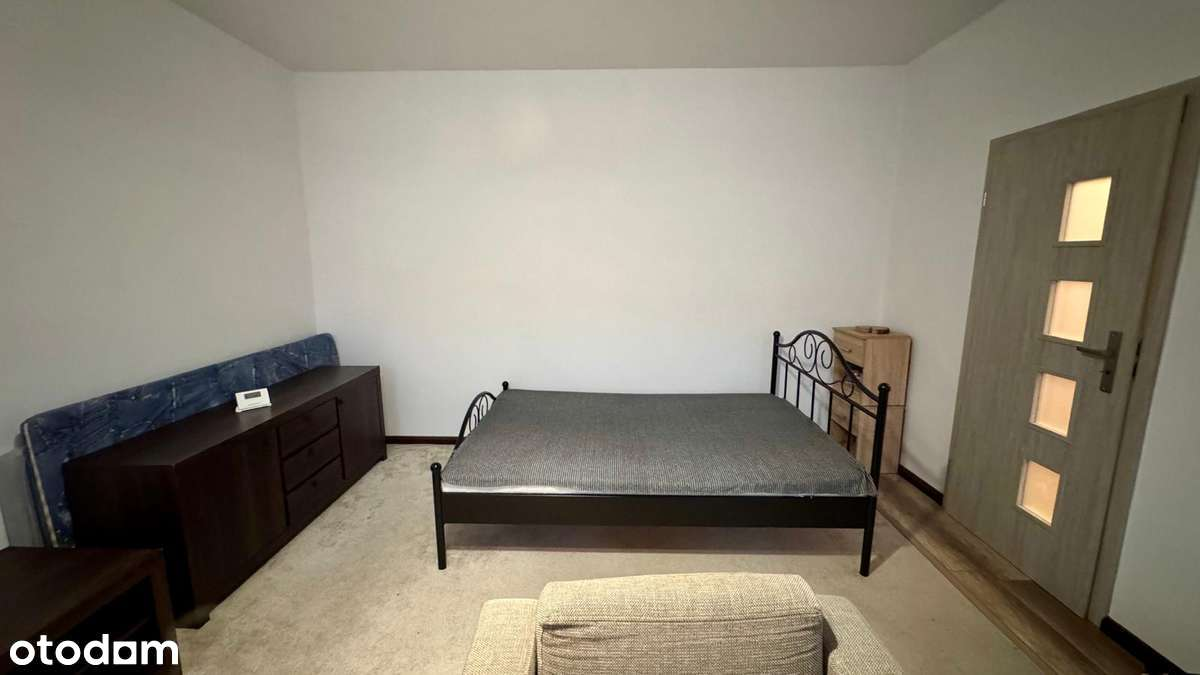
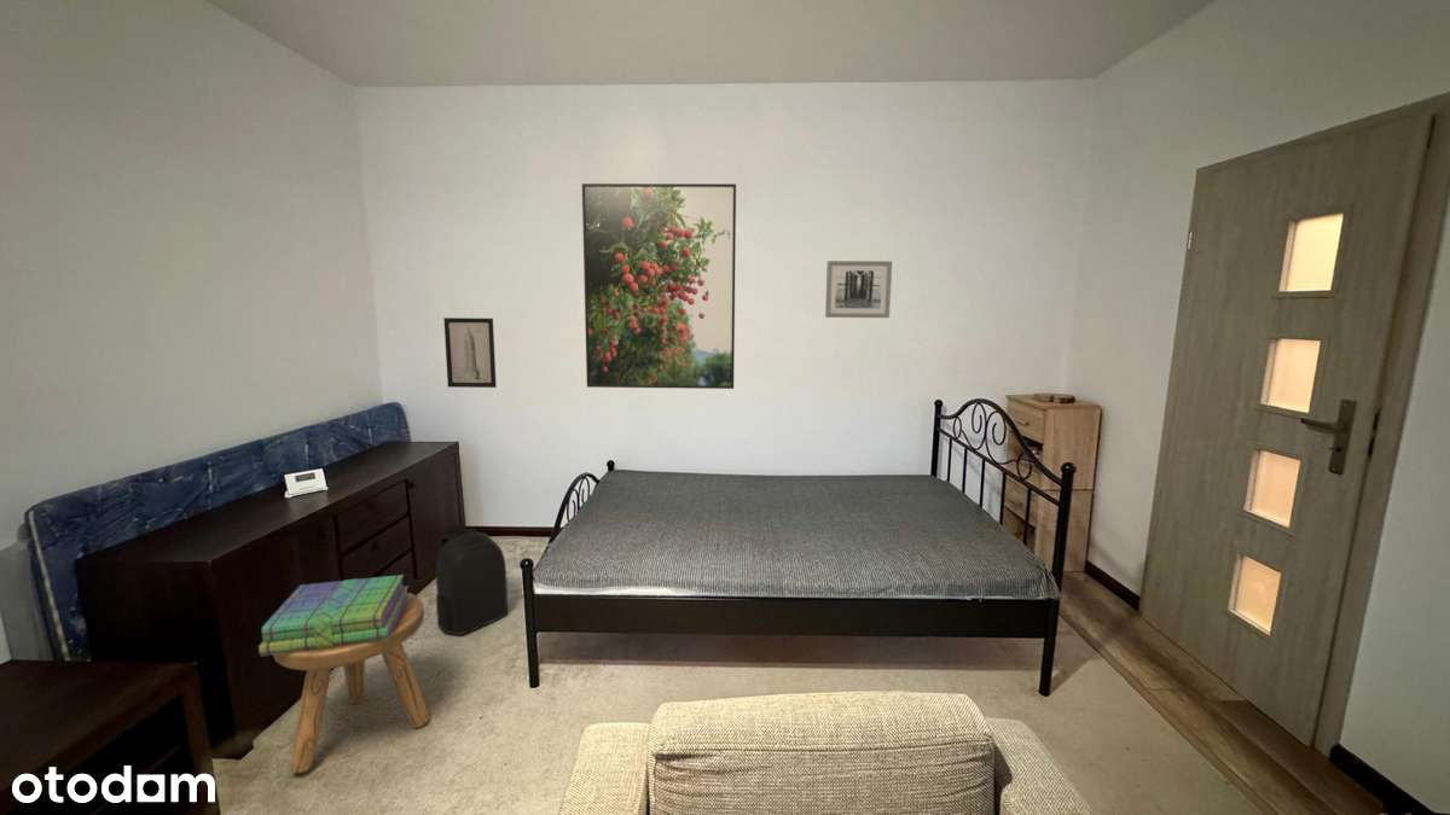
+ wall art [442,316,498,389]
+ backpack [435,528,509,636]
+ stack of books [257,574,411,657]
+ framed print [581,182,737,390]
+ stool [272,592,430,774]
+ wall art [824,260,893,319]
